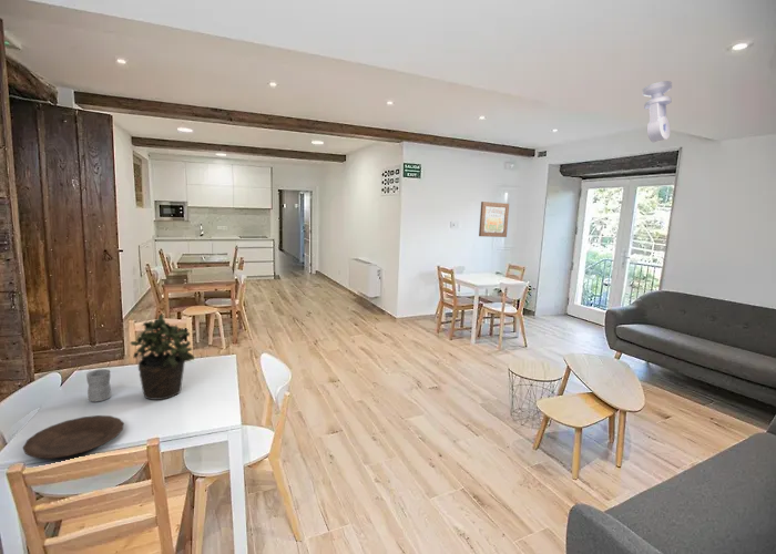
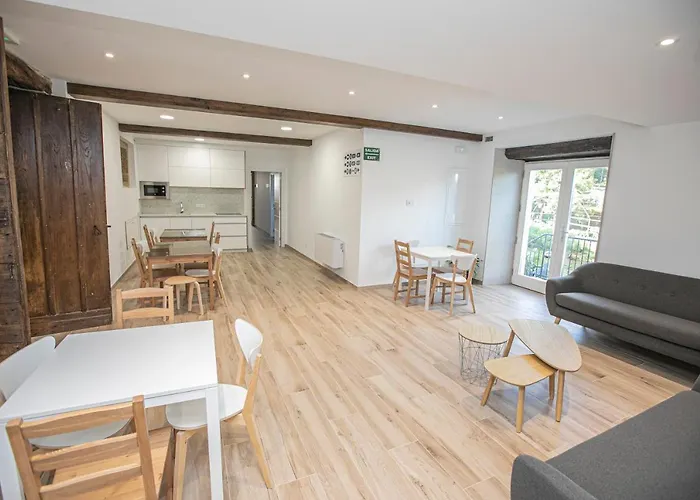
- ceiling light [642,80,673,143]
- wall art [478,201,510,238]
- potted plant [129,314,195,401]
- plate [22,414,125,460]
- mug [85,368,112,403]
